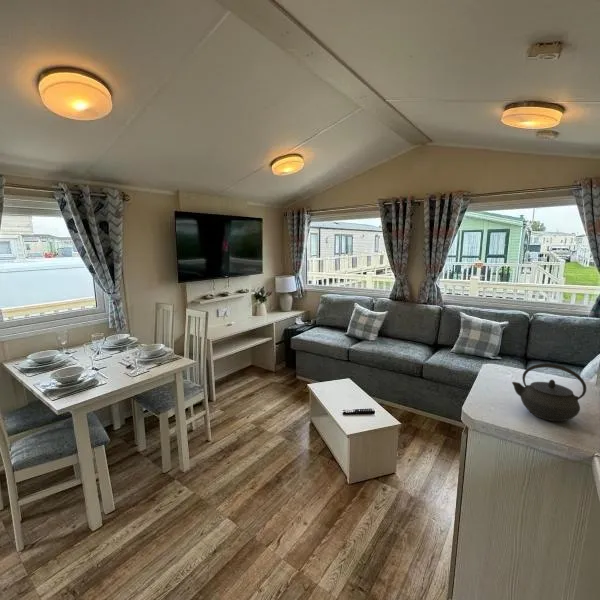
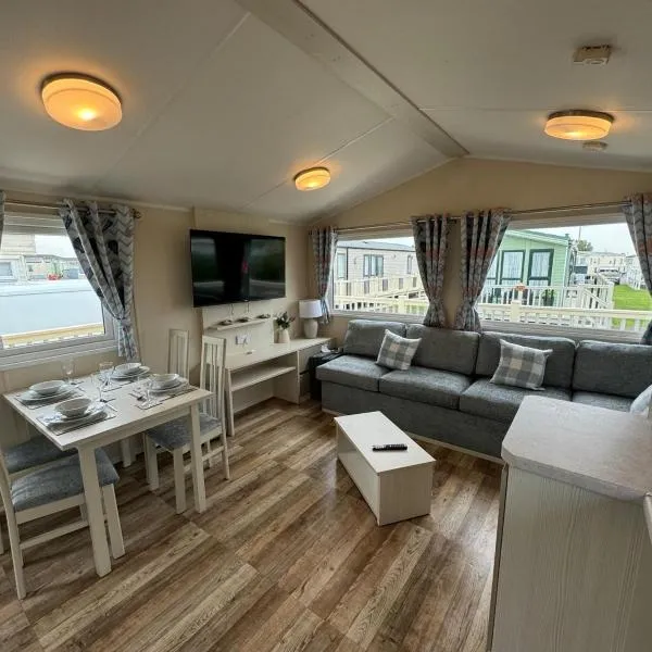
- kettle [511,362,587,422]
